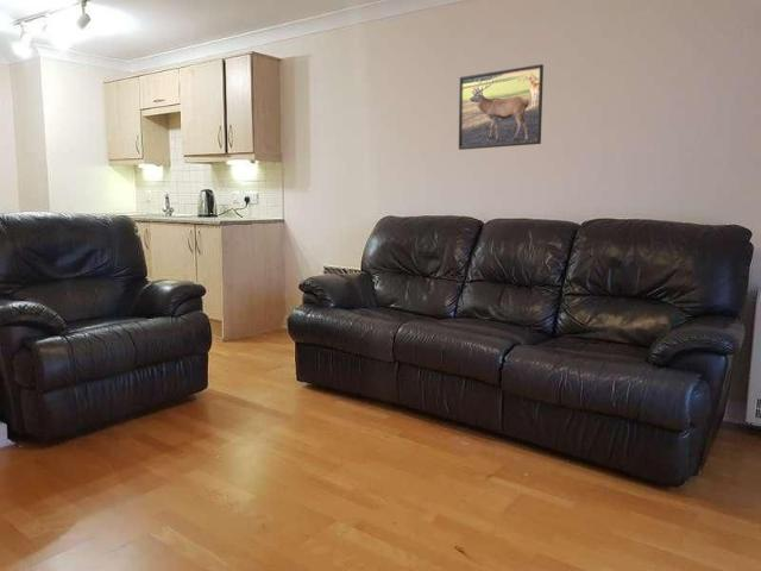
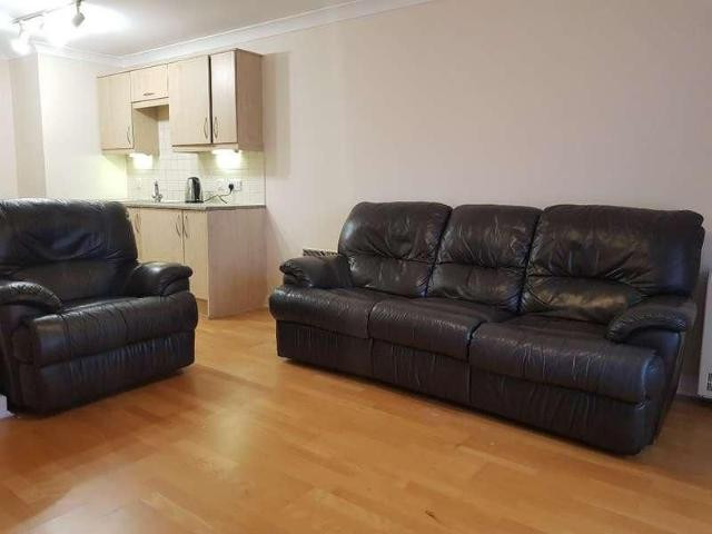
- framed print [458,63,545,151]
